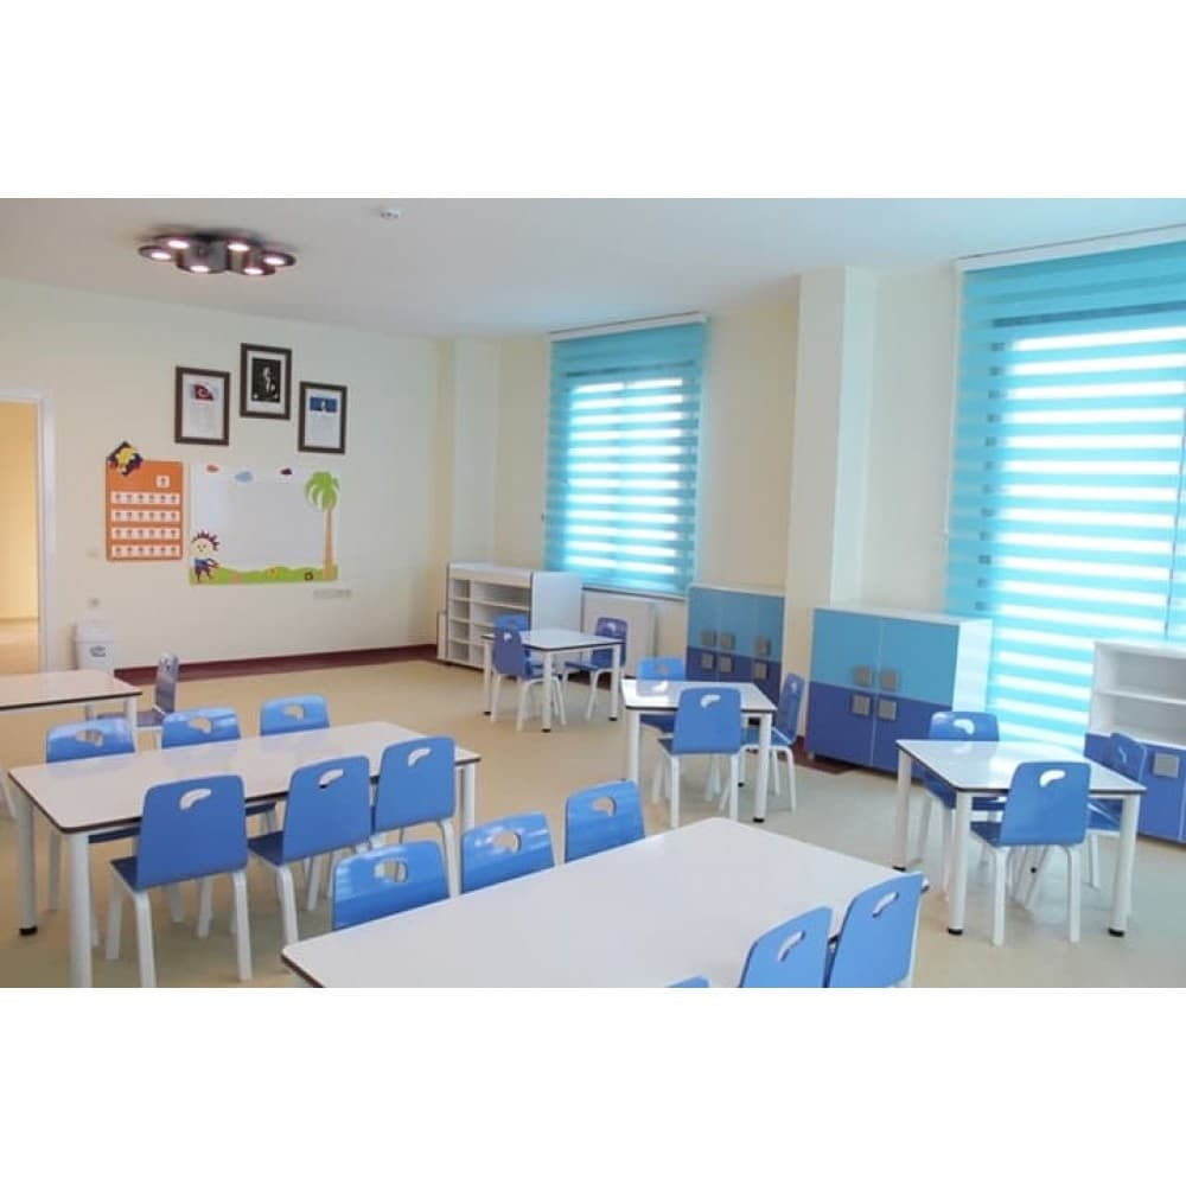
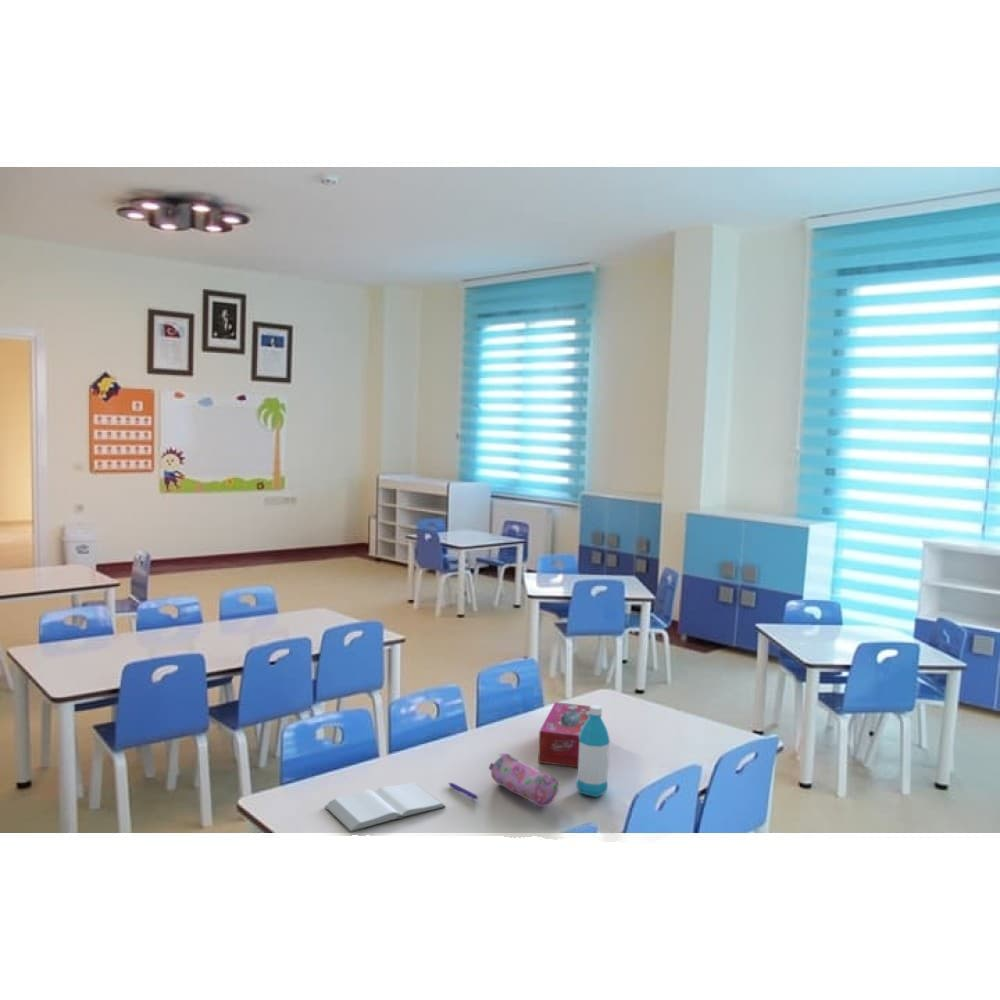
+ water bottle [576,704,611,798]
+ pencil case [488,752,559,808]
+ book [324,781,447,832]
+ pen [447,782,479,801]
+ tissue box [537,701,591,769]
